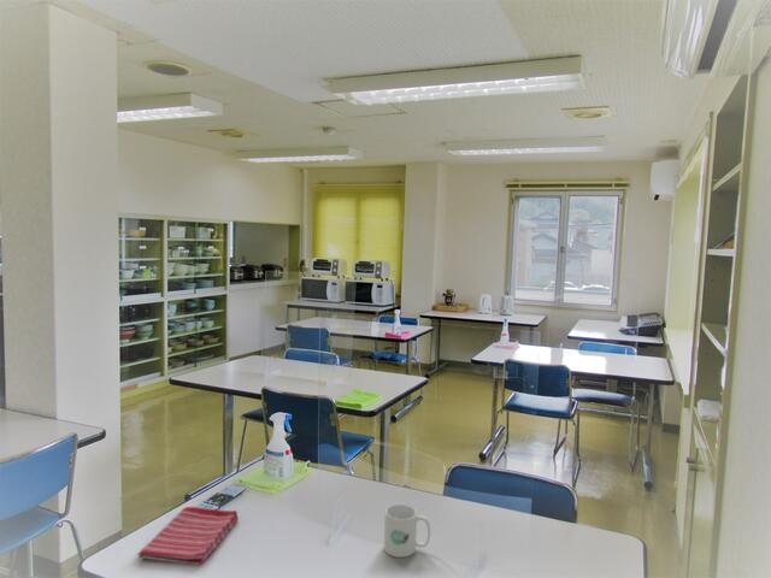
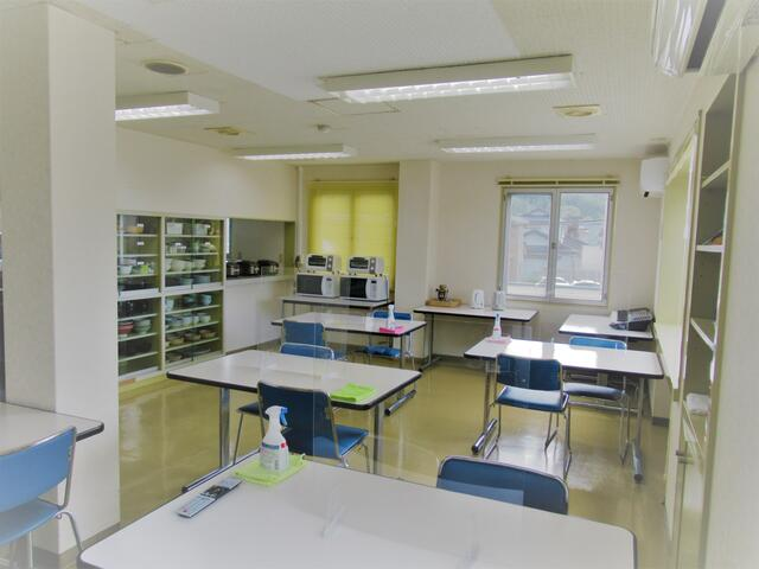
- mug [383,503,431,559]
- dish towel [136,506,240,566]
